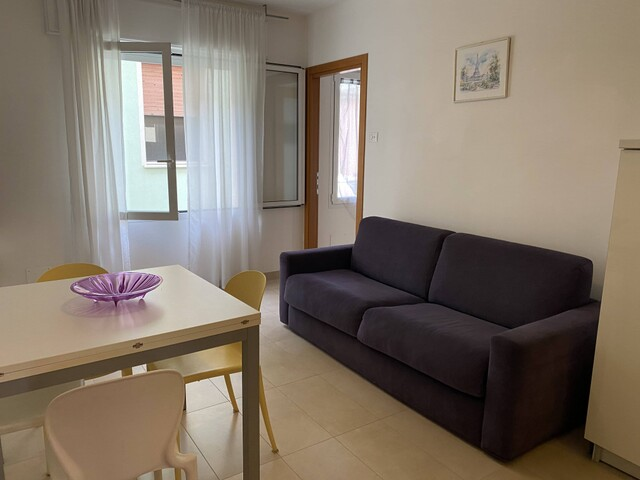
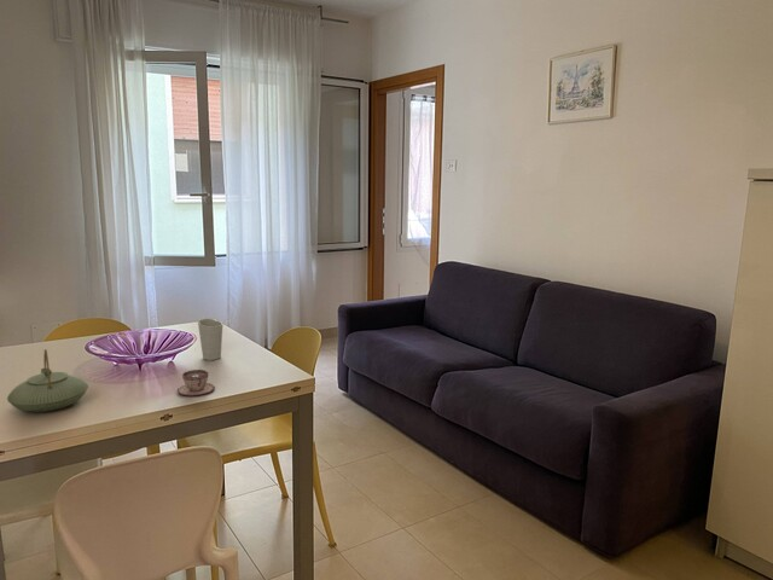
+ teapot [6,348,89,413]
+ teacup [176,369,216,398]
+ cup [197,318,223,361]
